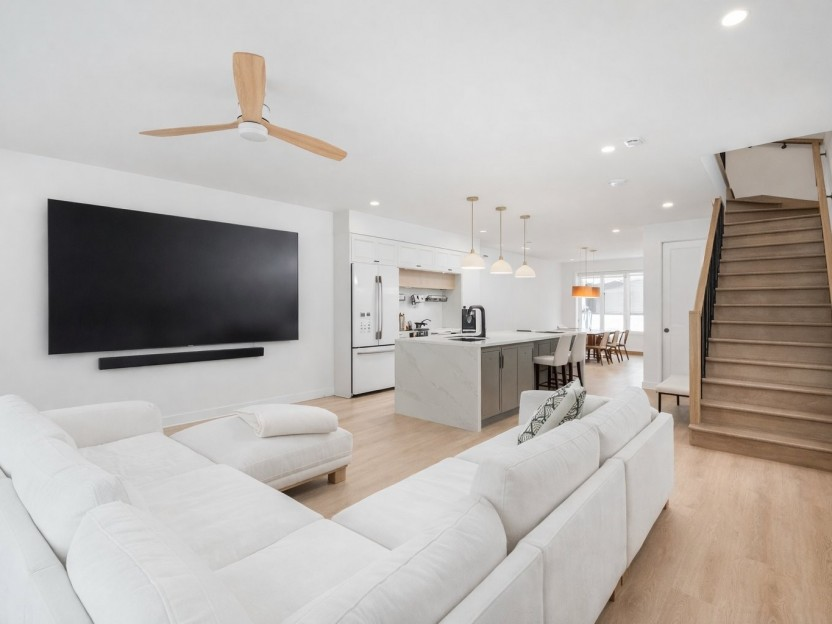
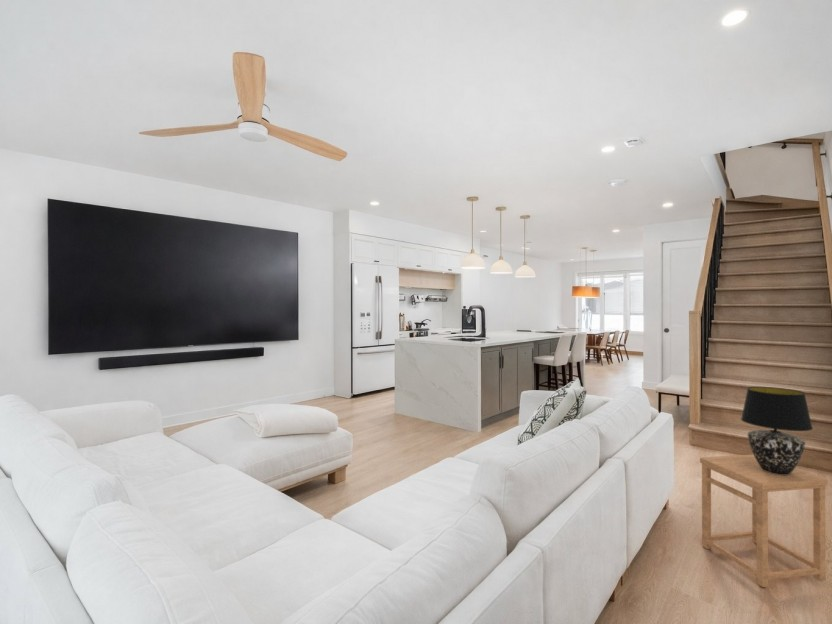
+ table lamp [740,386,814,475]
+ side table [699,453,829,588]
